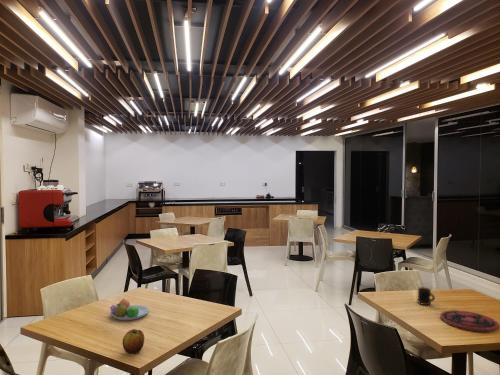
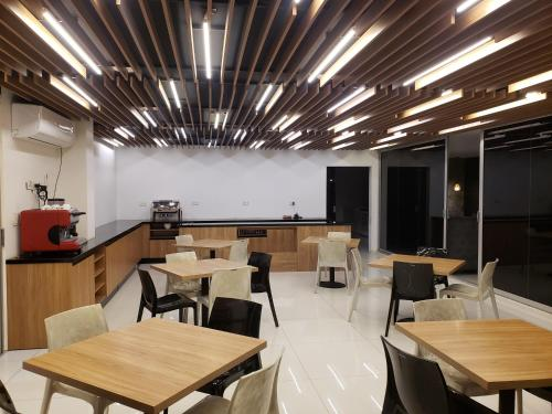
- fruit bowl [109,298,150,321]
- plate [439,309,500,333]
- mug [417,286,436,306]
- apple [122,328,145,354]
